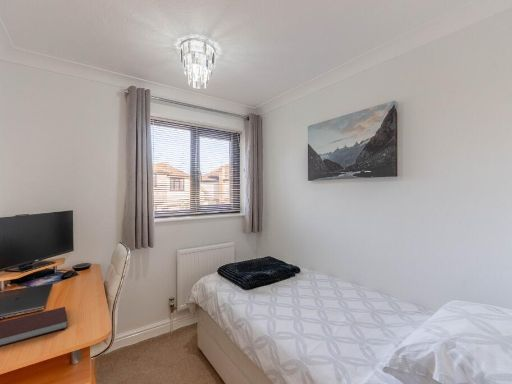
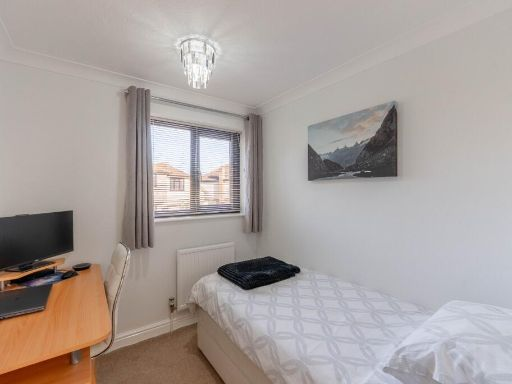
- notebook [0,306,68,347]
